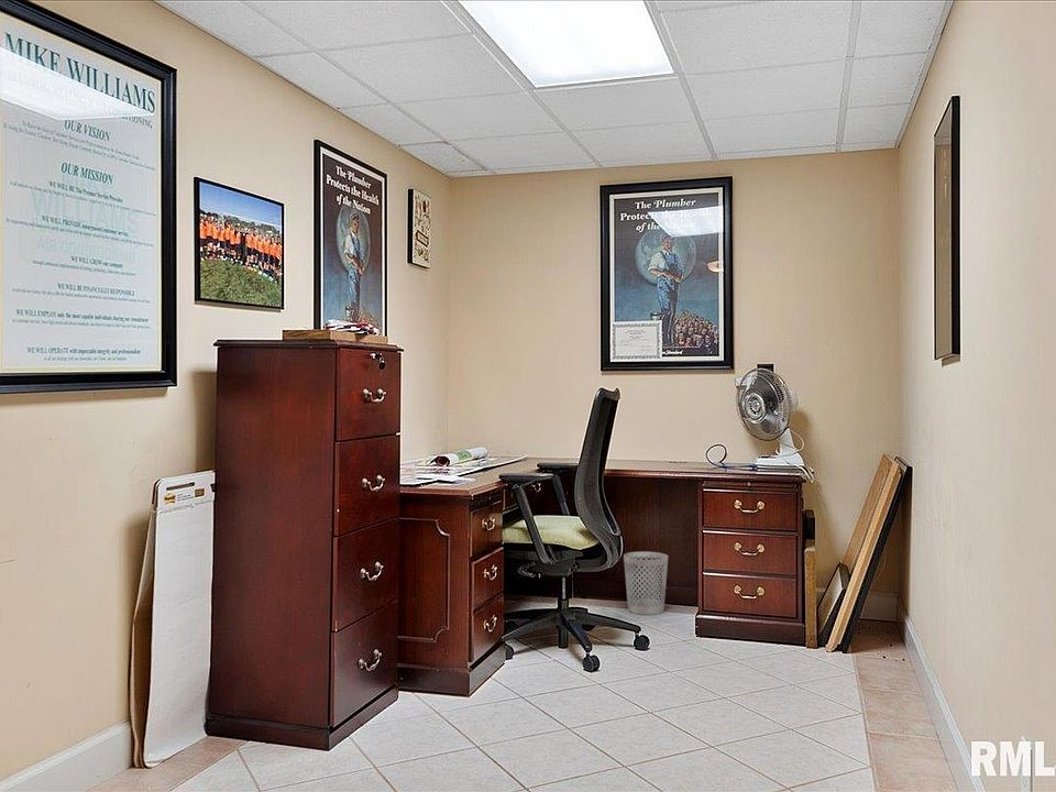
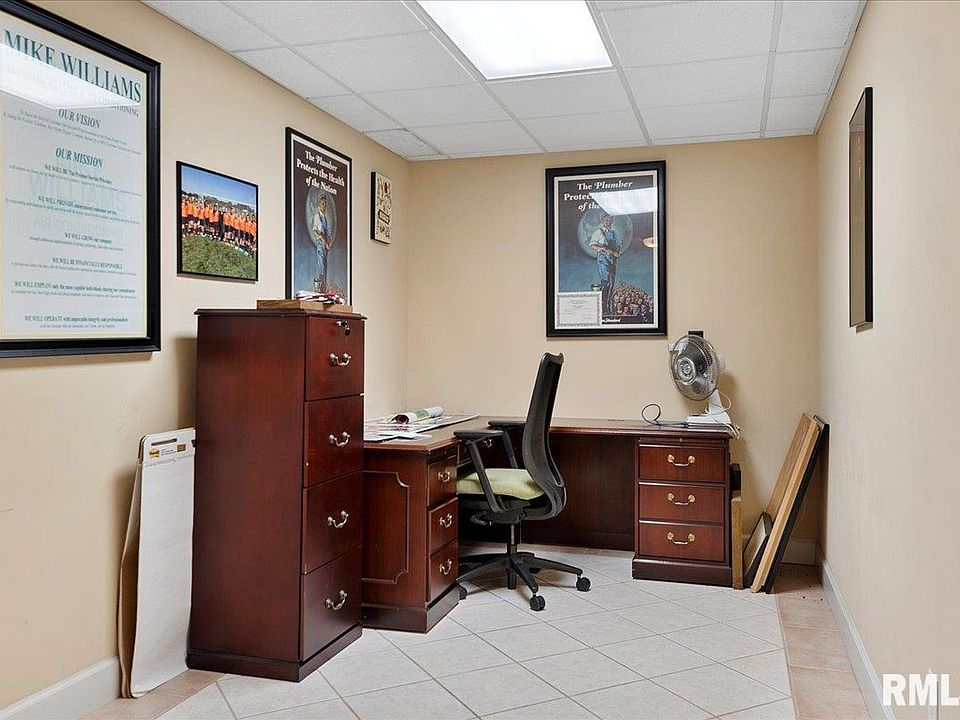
- wastebasket [623,551,669,616]
